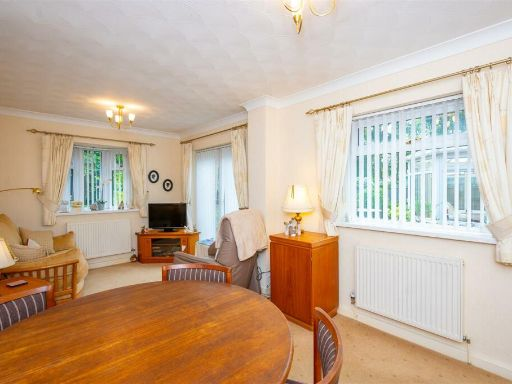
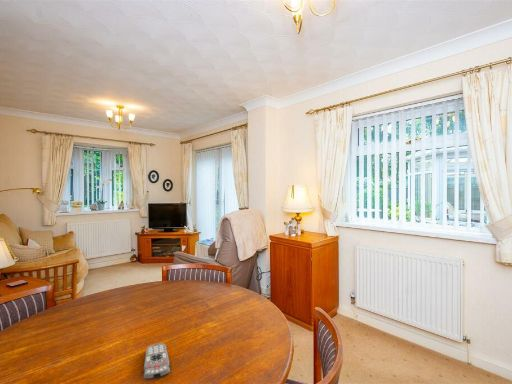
+ remote control [143,342,171,380]
